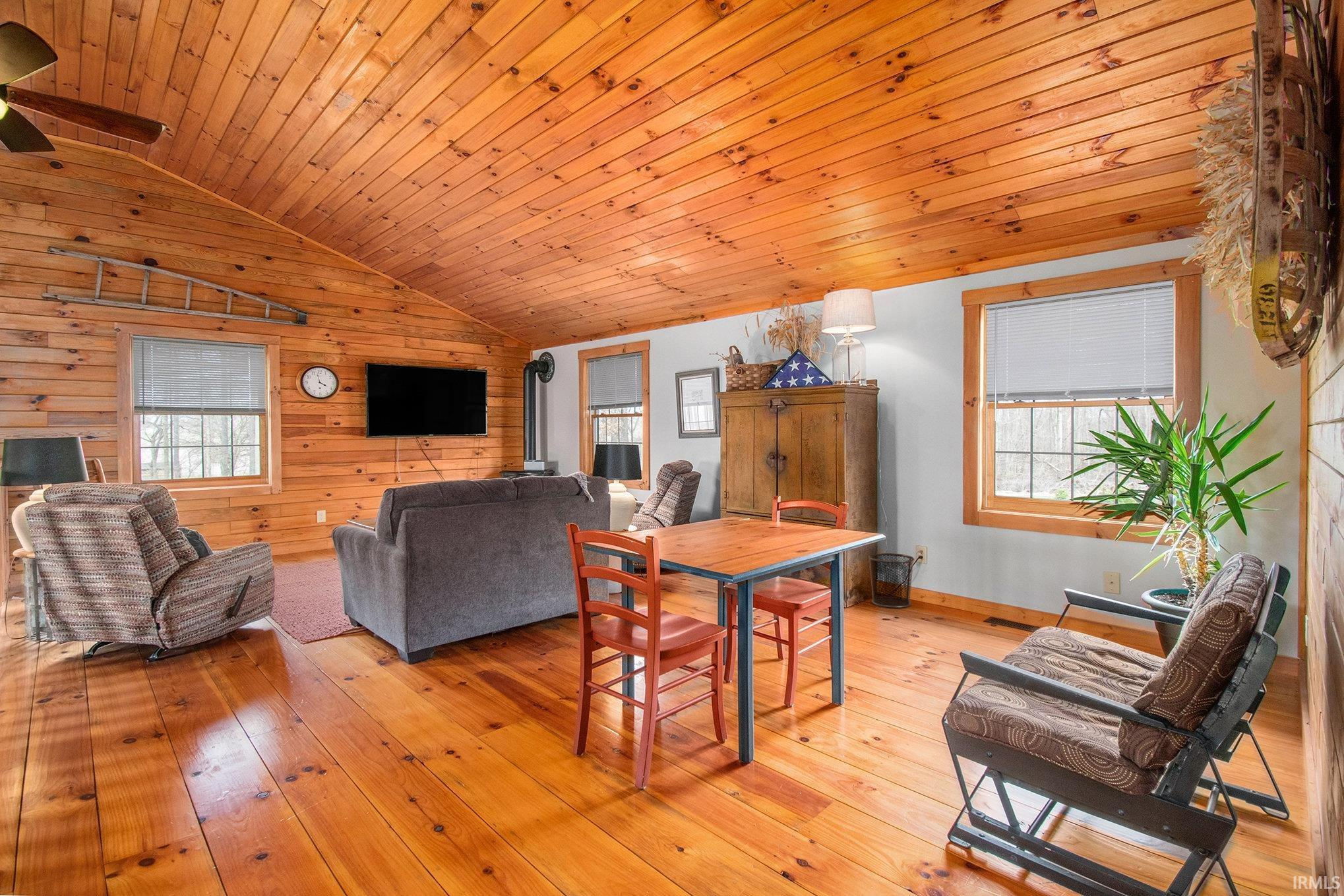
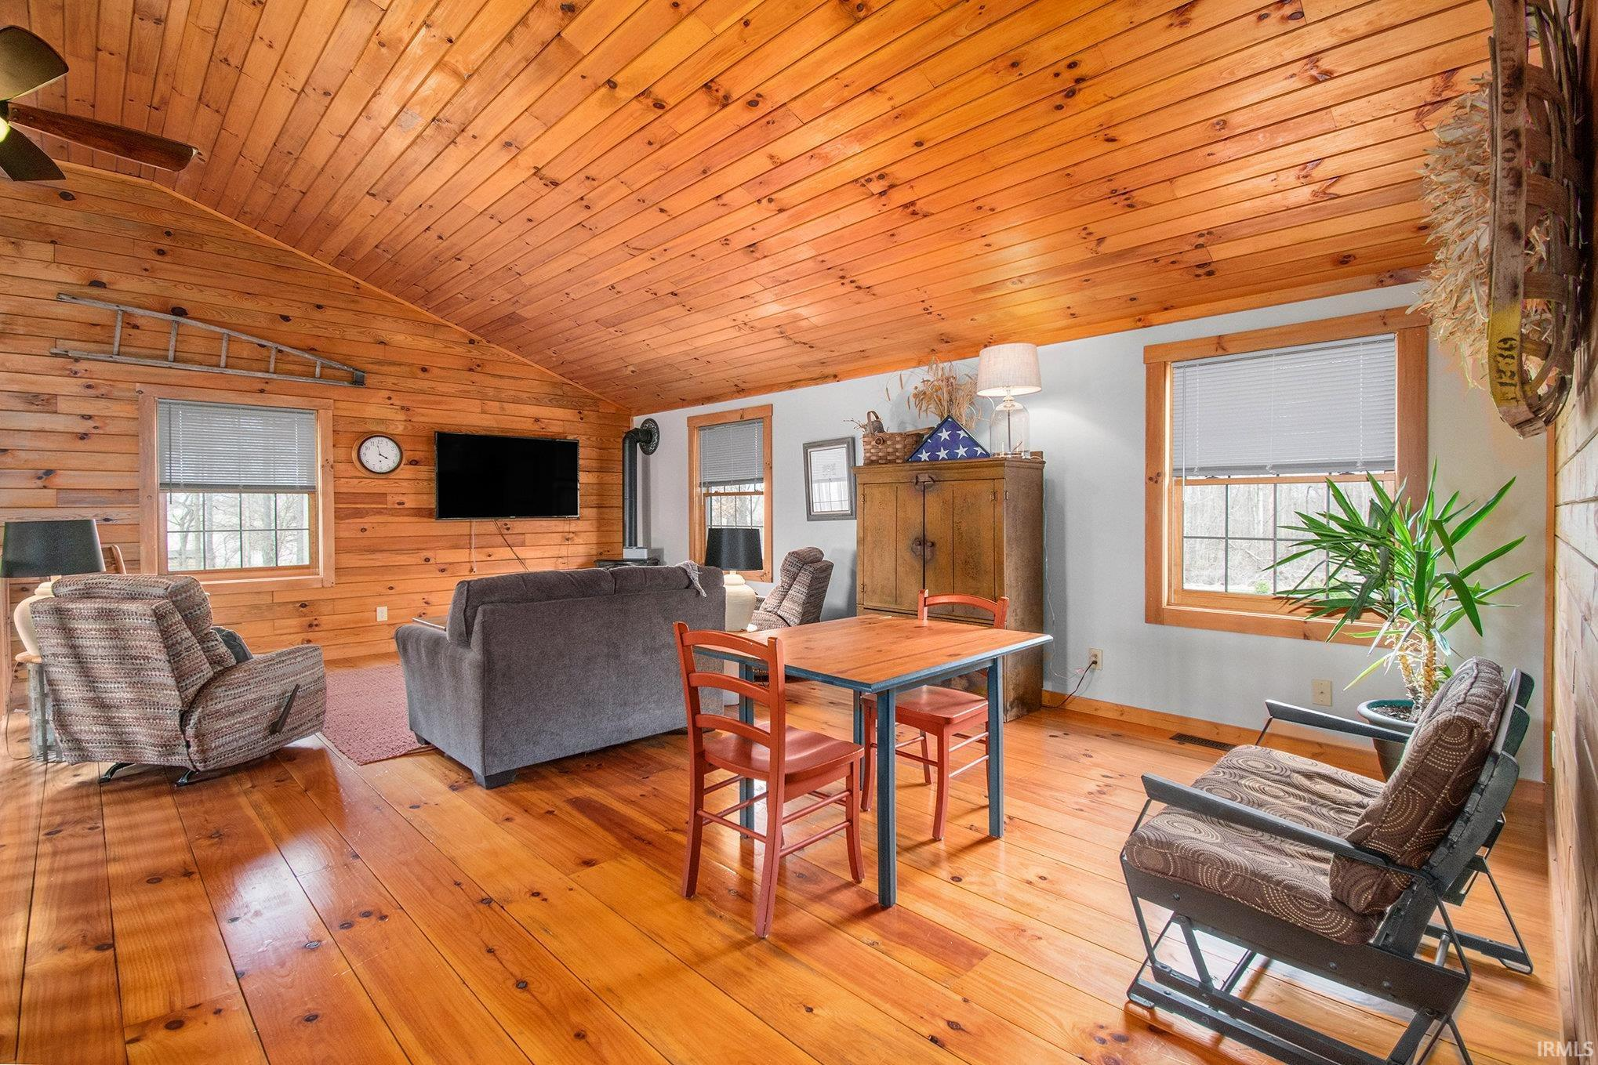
- waste bin [868,553,915,609]
